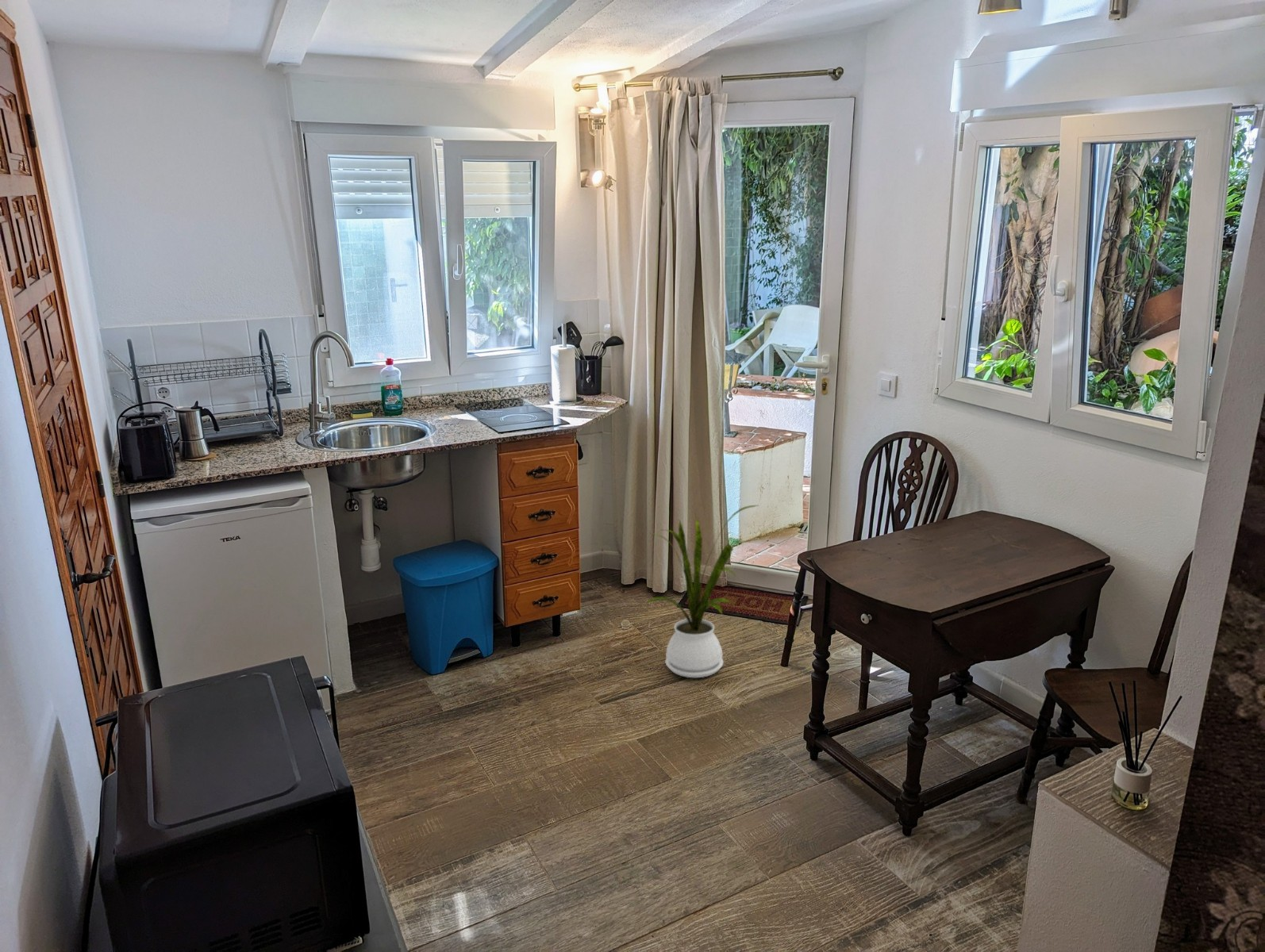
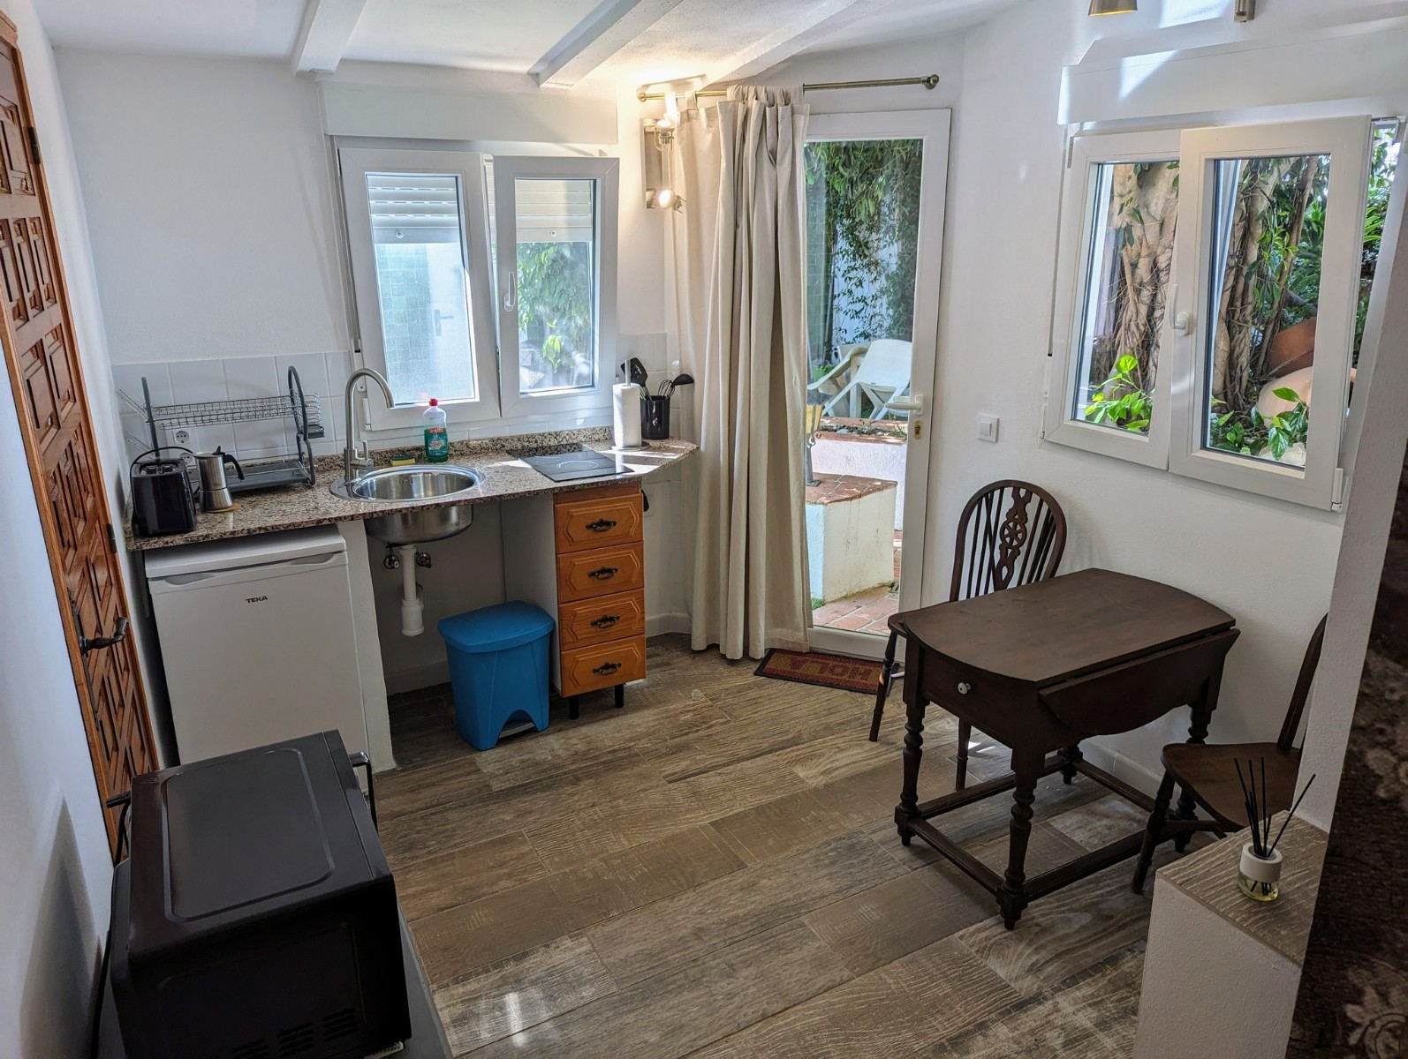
- house plant [644,505,759,678]
